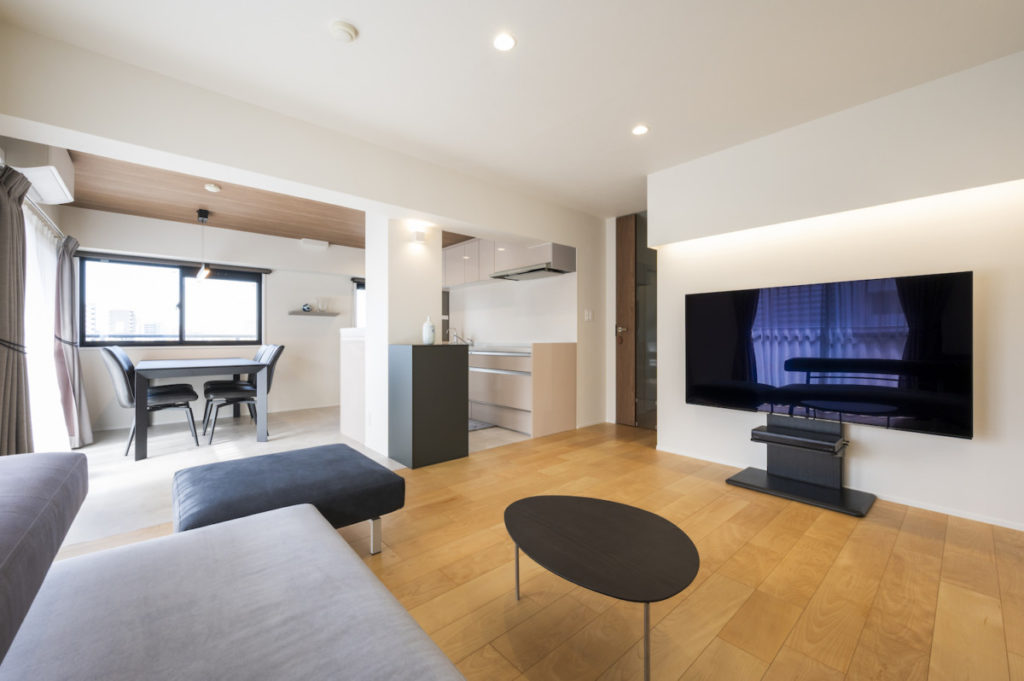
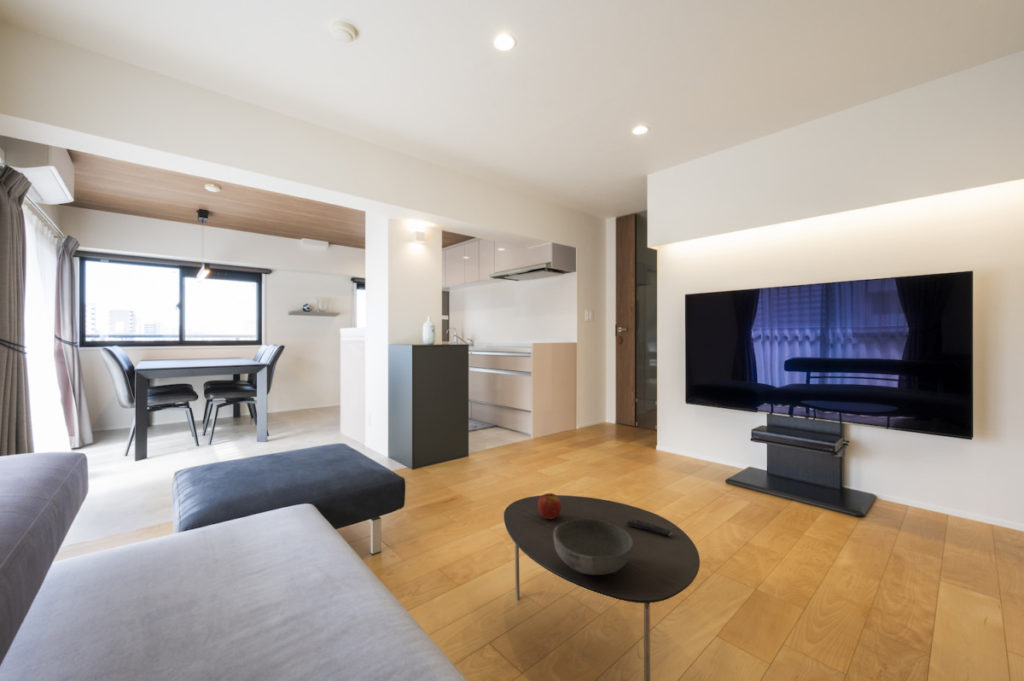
+ apple [537,492,562,520]
+ remote control [626,518,673,537]
+ bowl [552,518,634,576]
